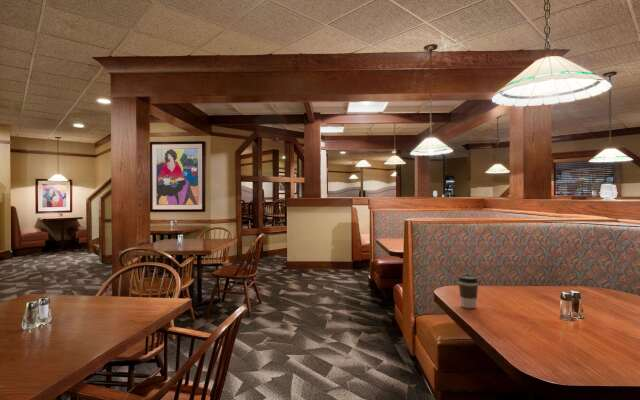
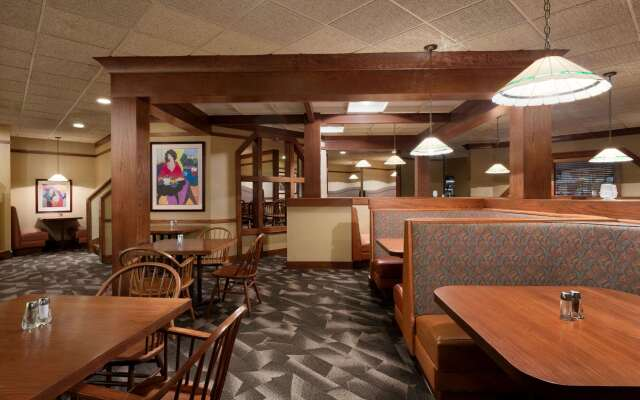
- coffee cup [457,274,479,309]
